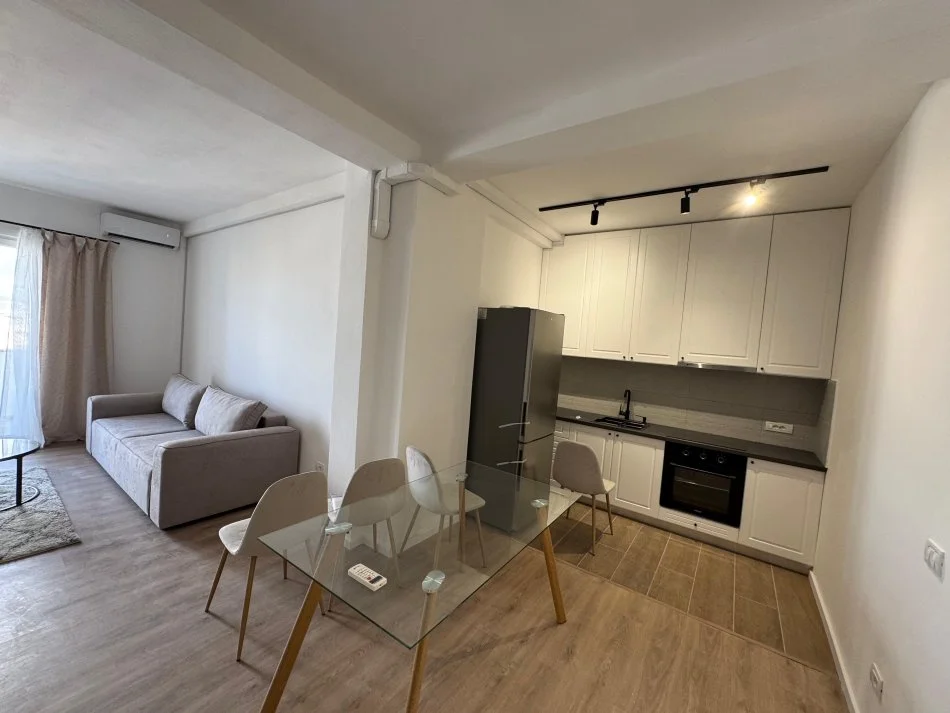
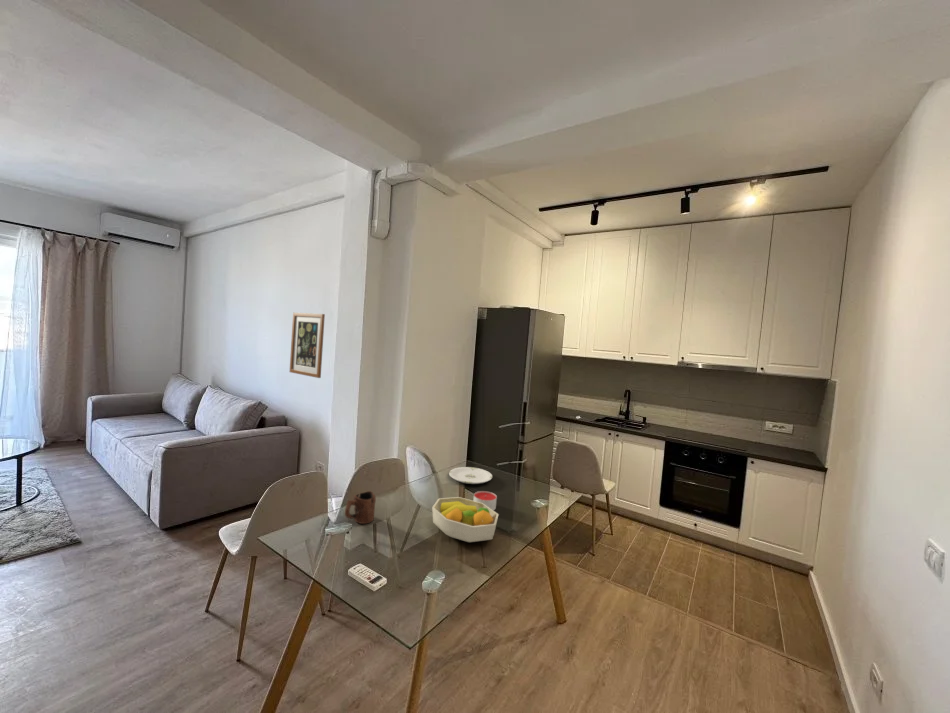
+ wall art [289,312,326,379]
+ mug [344,490,377,525]
+ plate [448,466,493,485]
+ candle [473,490,498,511]
+ fruit bowl [431,496,500,543]
